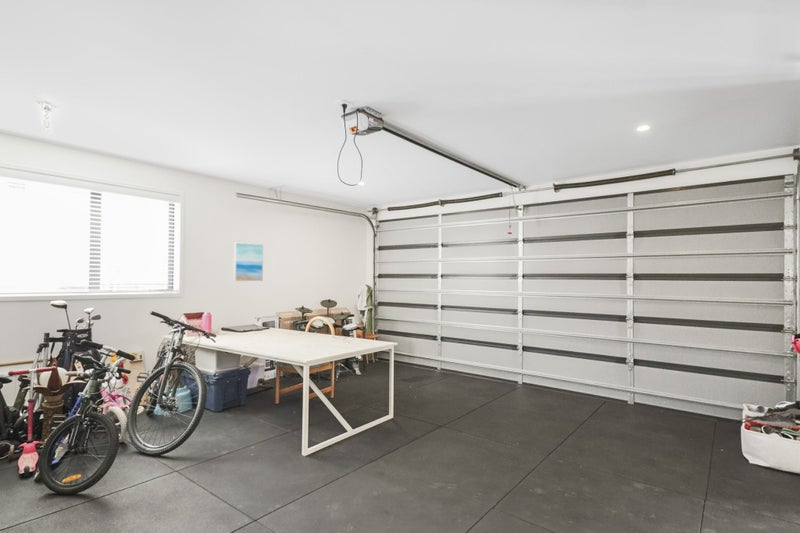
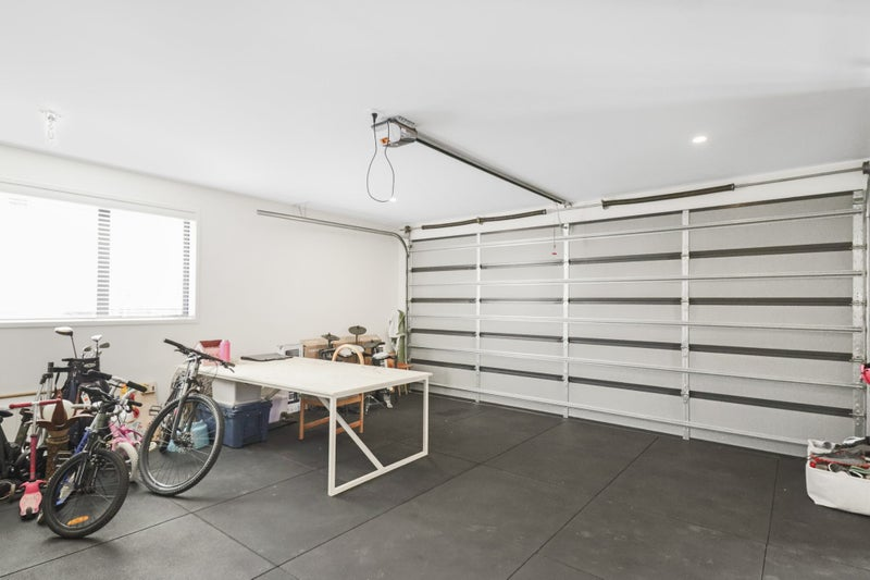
- wall art [233,242,264,282]
